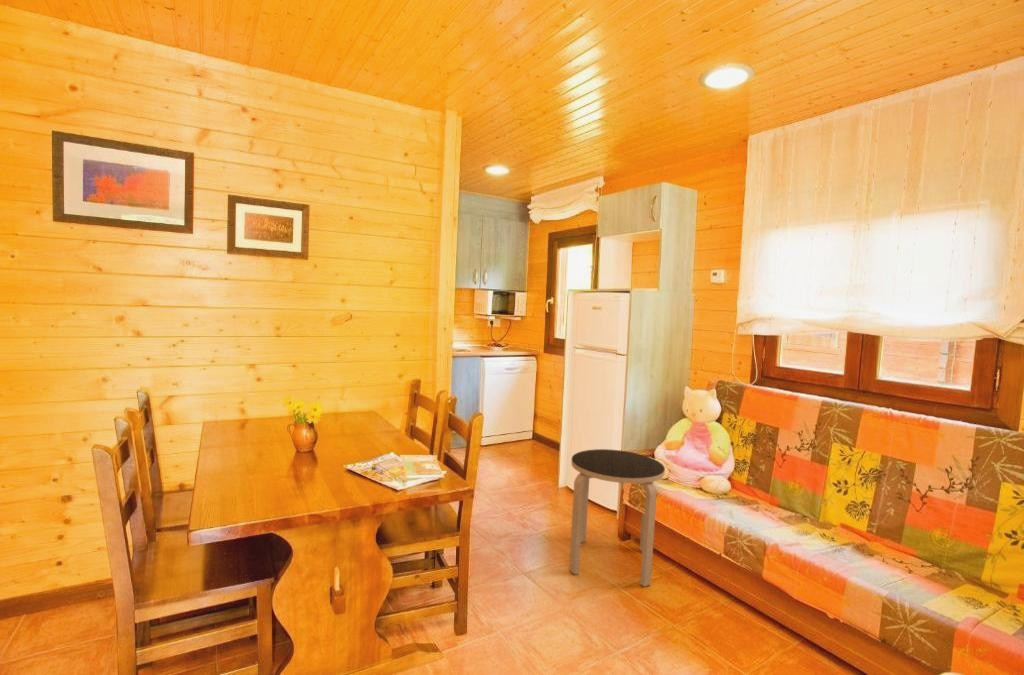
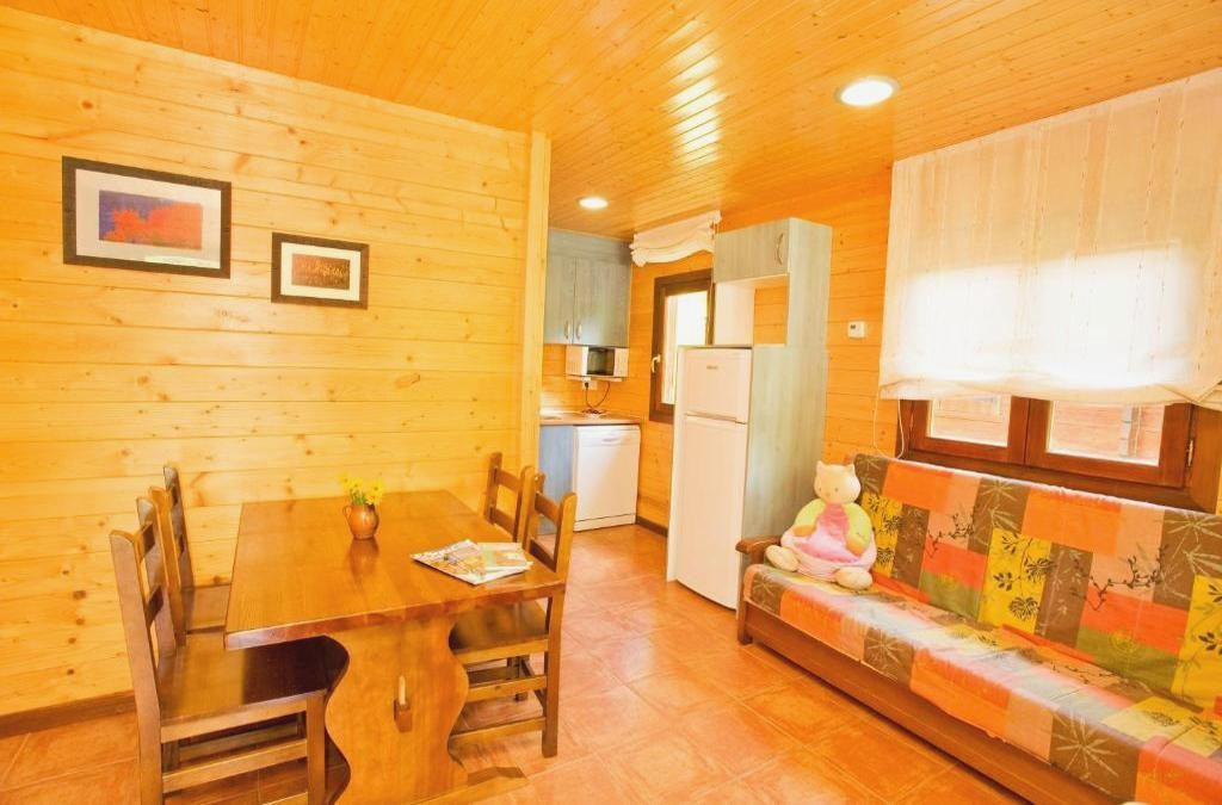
- side table [568,448,666,588]
